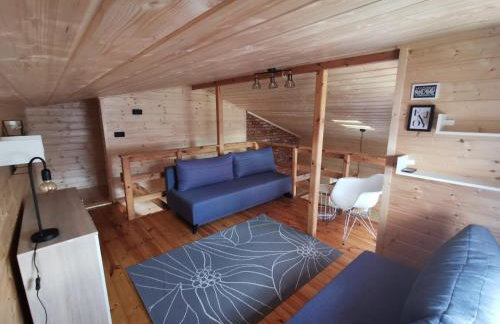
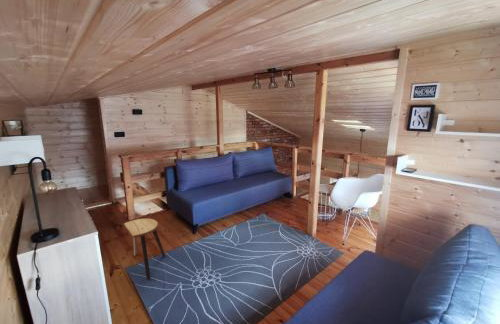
+ stool [123,218,167,280]
